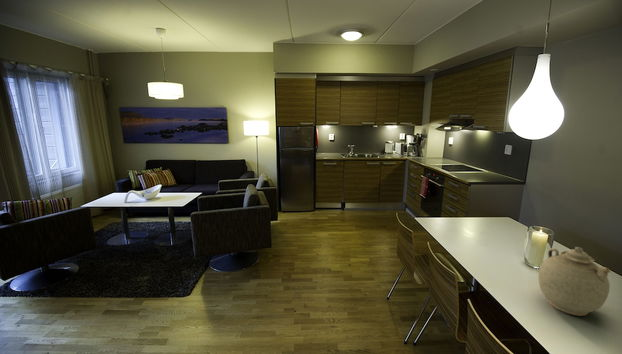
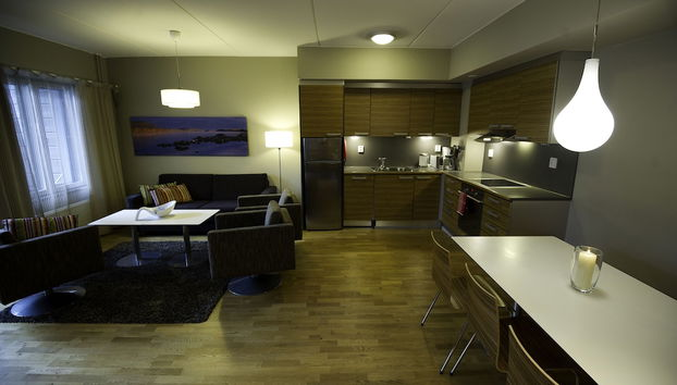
- teapot [537,246,612,317]
